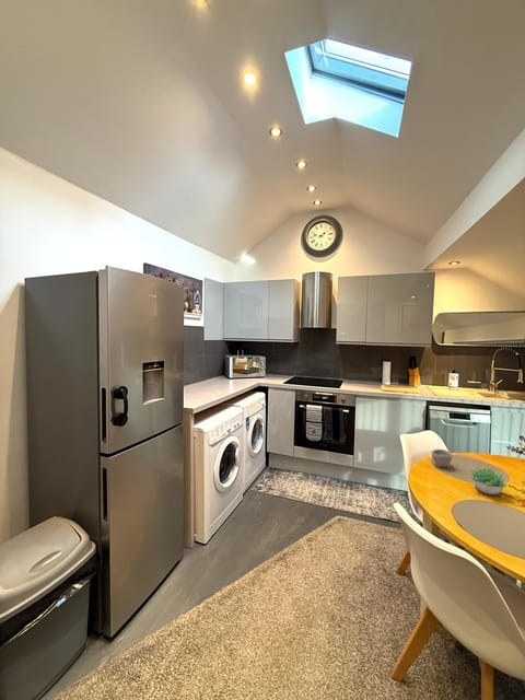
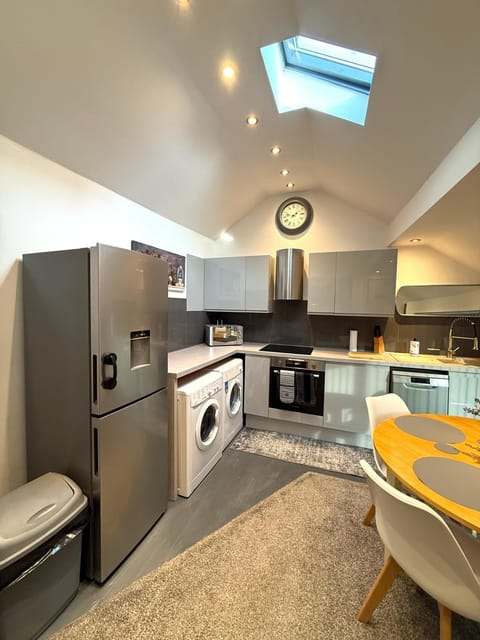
- succulent plant [469,466,509,495]
- cup [431,448,453,468]
